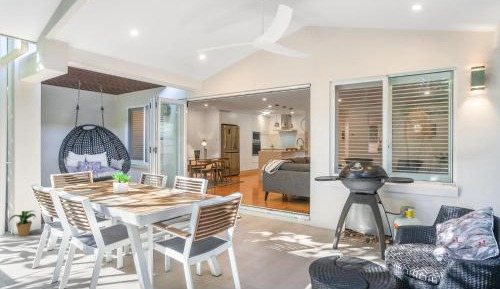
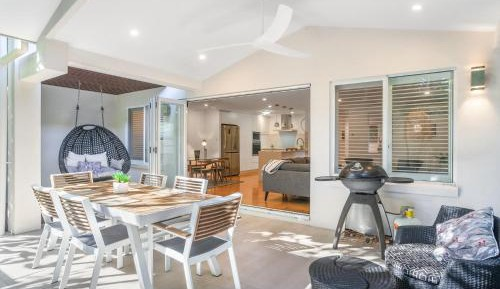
- potted plant [8,210,37,237]
